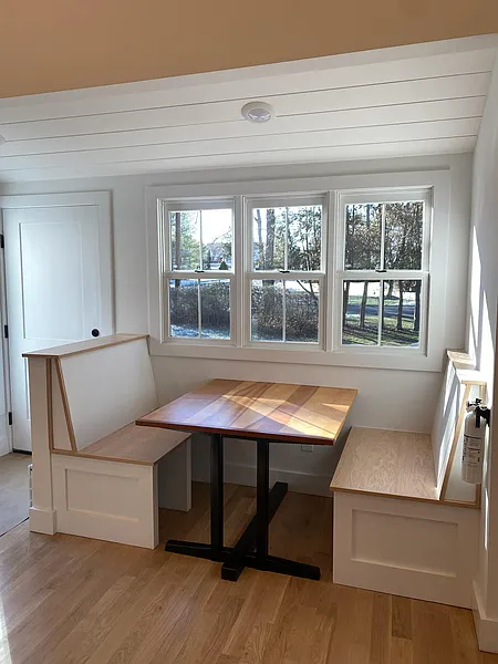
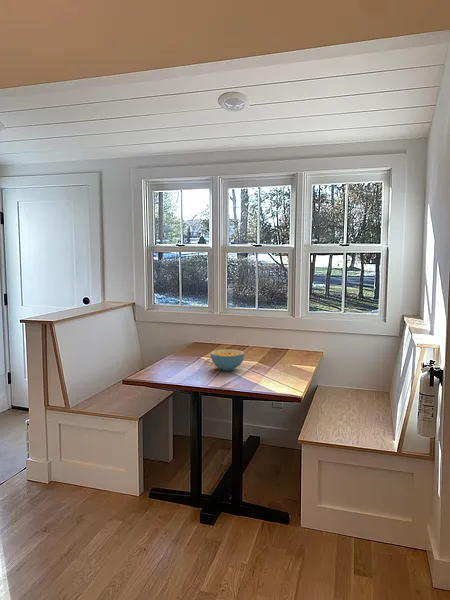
+ cereal bowl [210,348,246,372]
